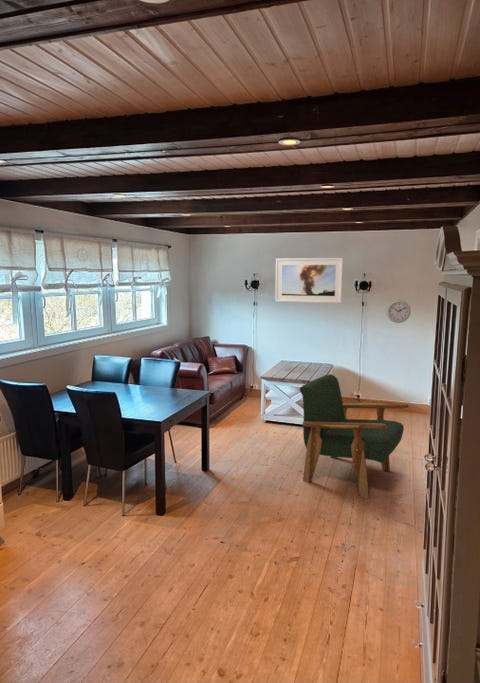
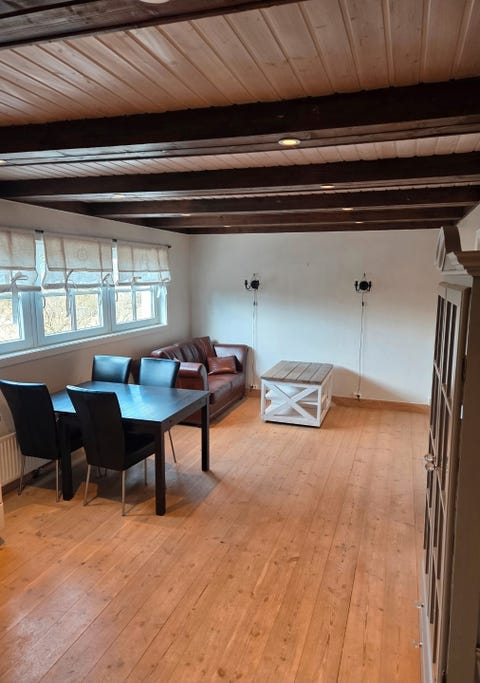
- armchair [299,373,410,500]
- wall clock [386,299,412,324]
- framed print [274,257,344,304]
